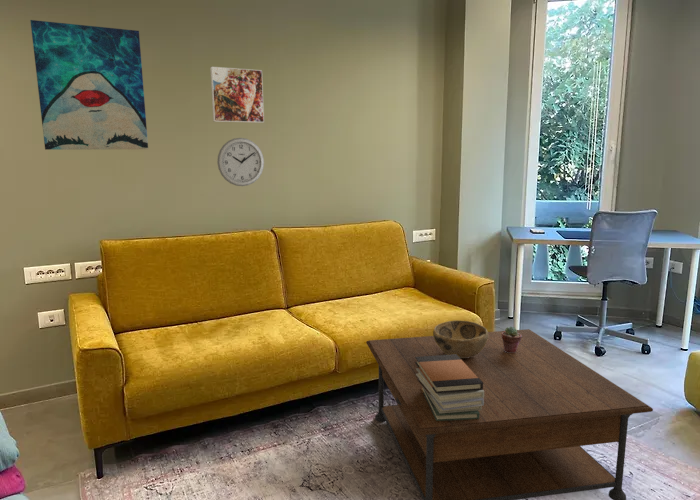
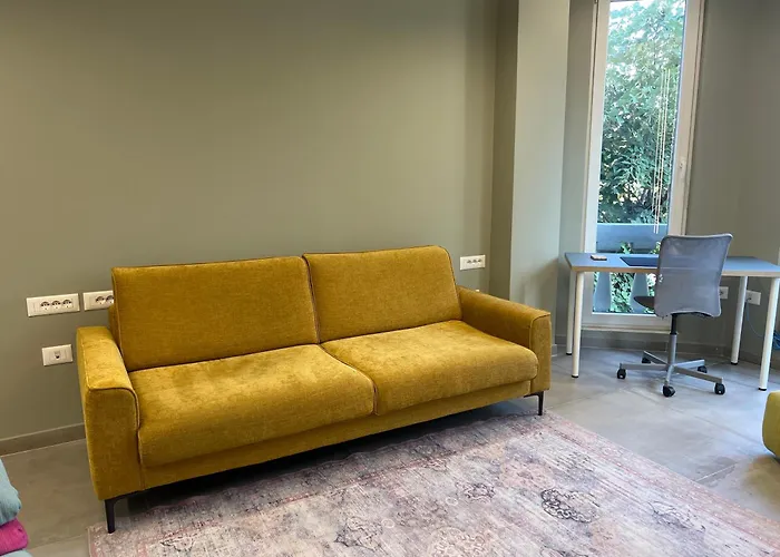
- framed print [209,66,265,124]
- potted succulent [501,326,522,353]
- wall art [29,19,149,151]
- book stack [415,354,484,421]
- coffee table [365,328,654,500]
- wall clock [216,137,265,187]
- decorative bowl [432,319,488,358]
